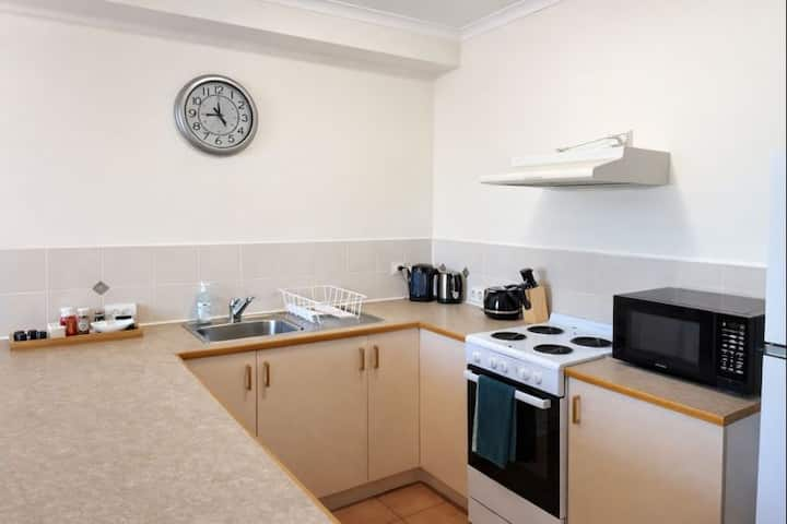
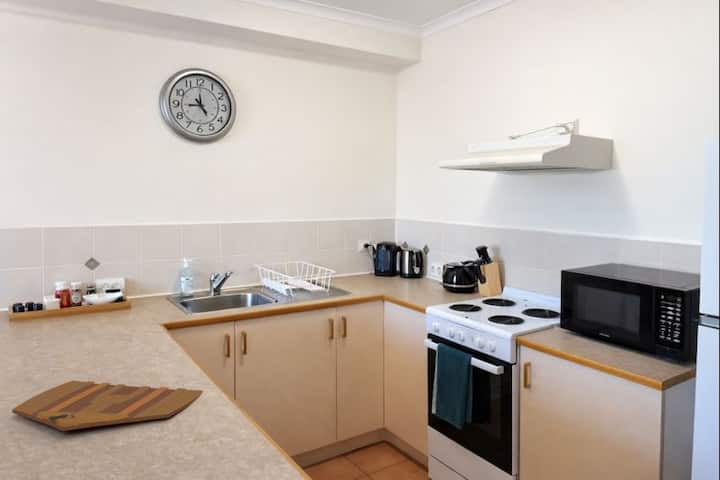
+ cutting board [11,380,204,432]
